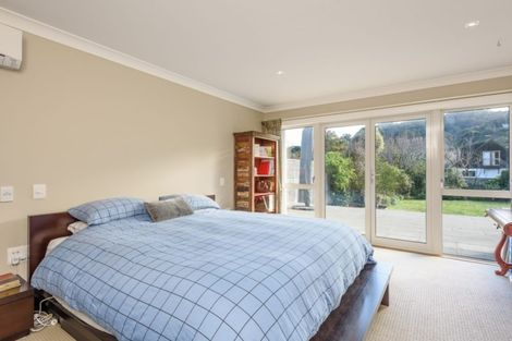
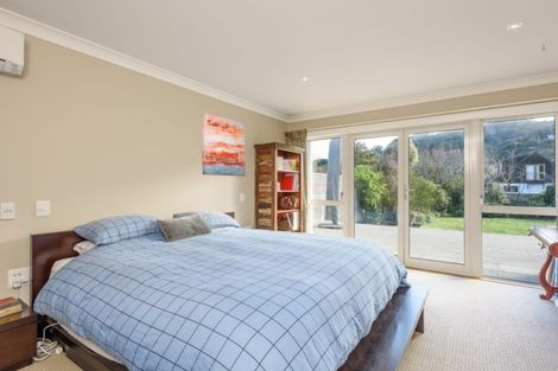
+ wall art [201,113,246,178]
